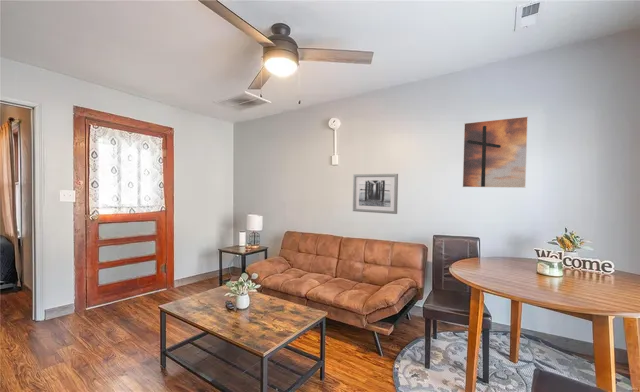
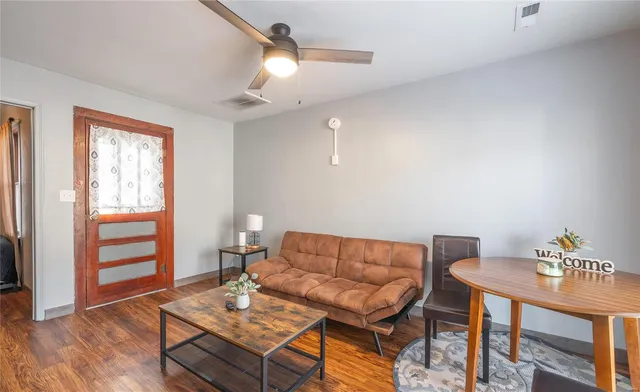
- wall art [352,173,399,215]
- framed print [462,115,529,189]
